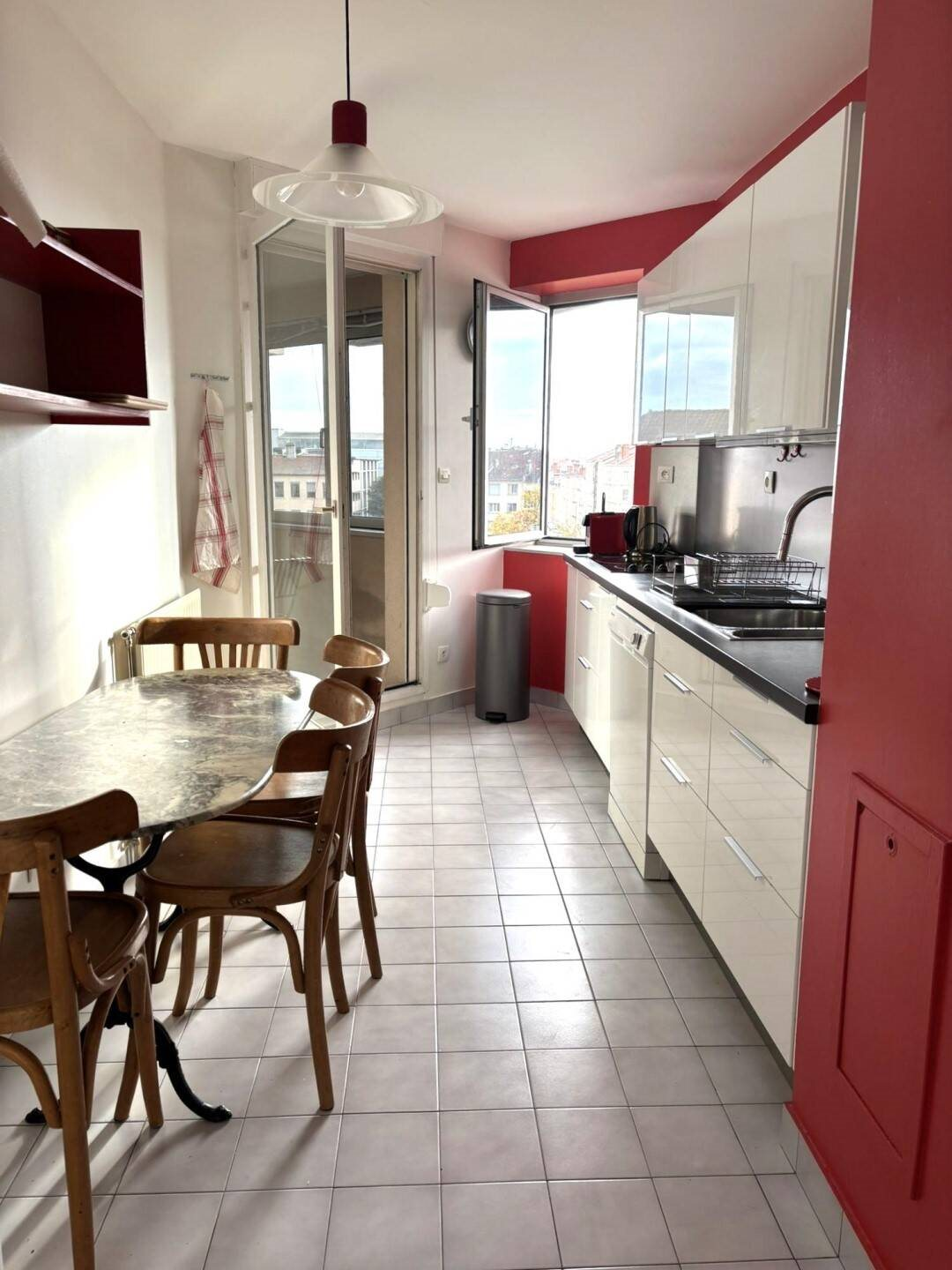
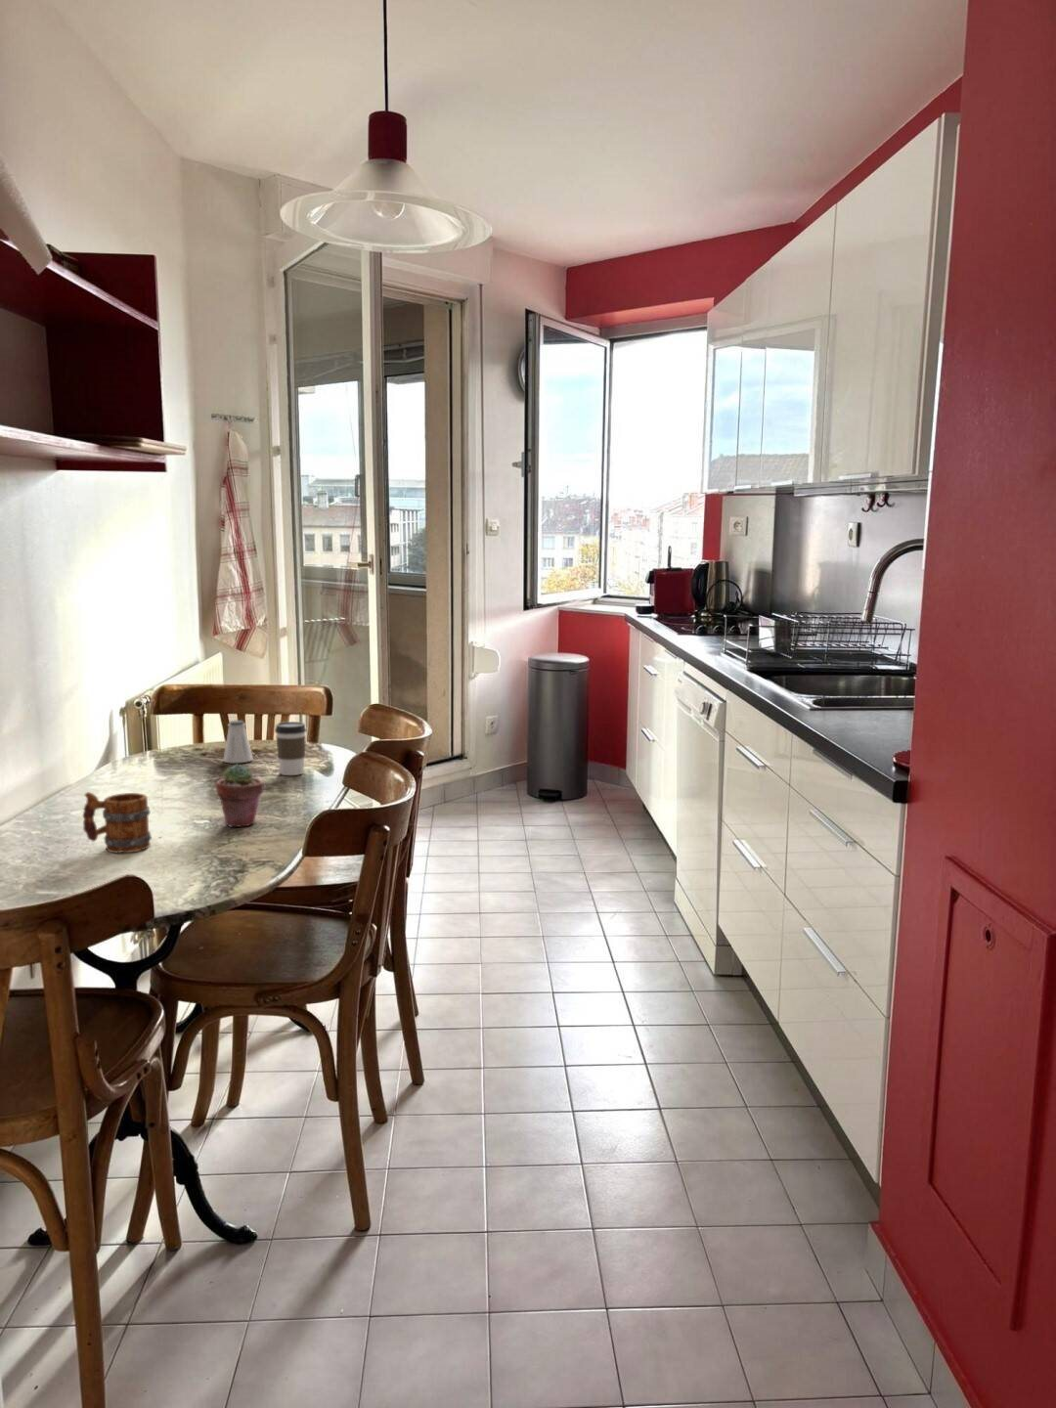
+ potted succulent [215,763,265,828]
+ mug [82,790,153,854]
+ coffee cup [274,721,307,776]
+ saltshaker [222,720,253,764]
